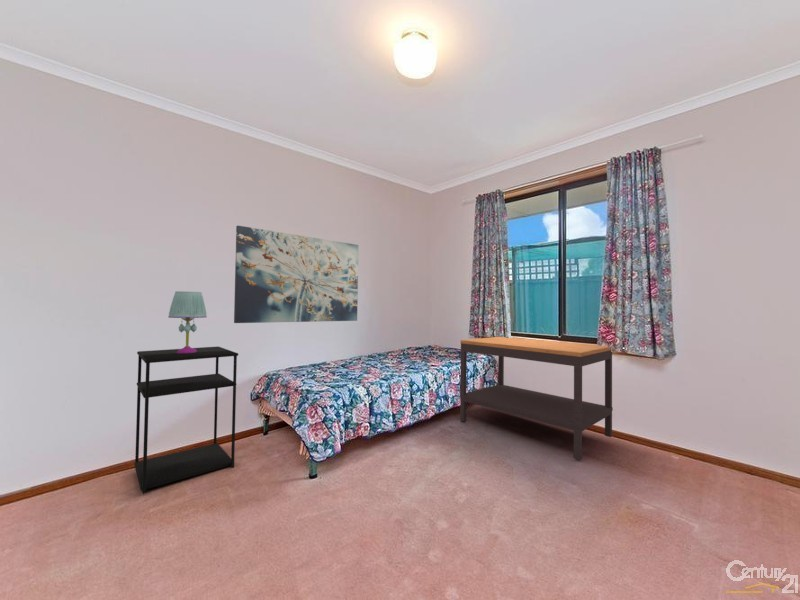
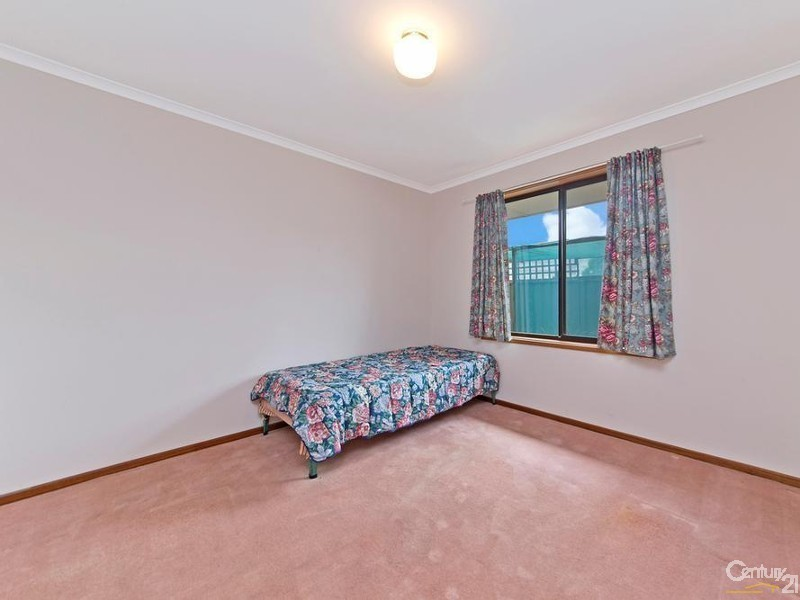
- wall art [233,225,359,324]
- shelving unit [133,346,239,495]
- side table [459,336,614,461]
- table lamp [167,290,208,353]
